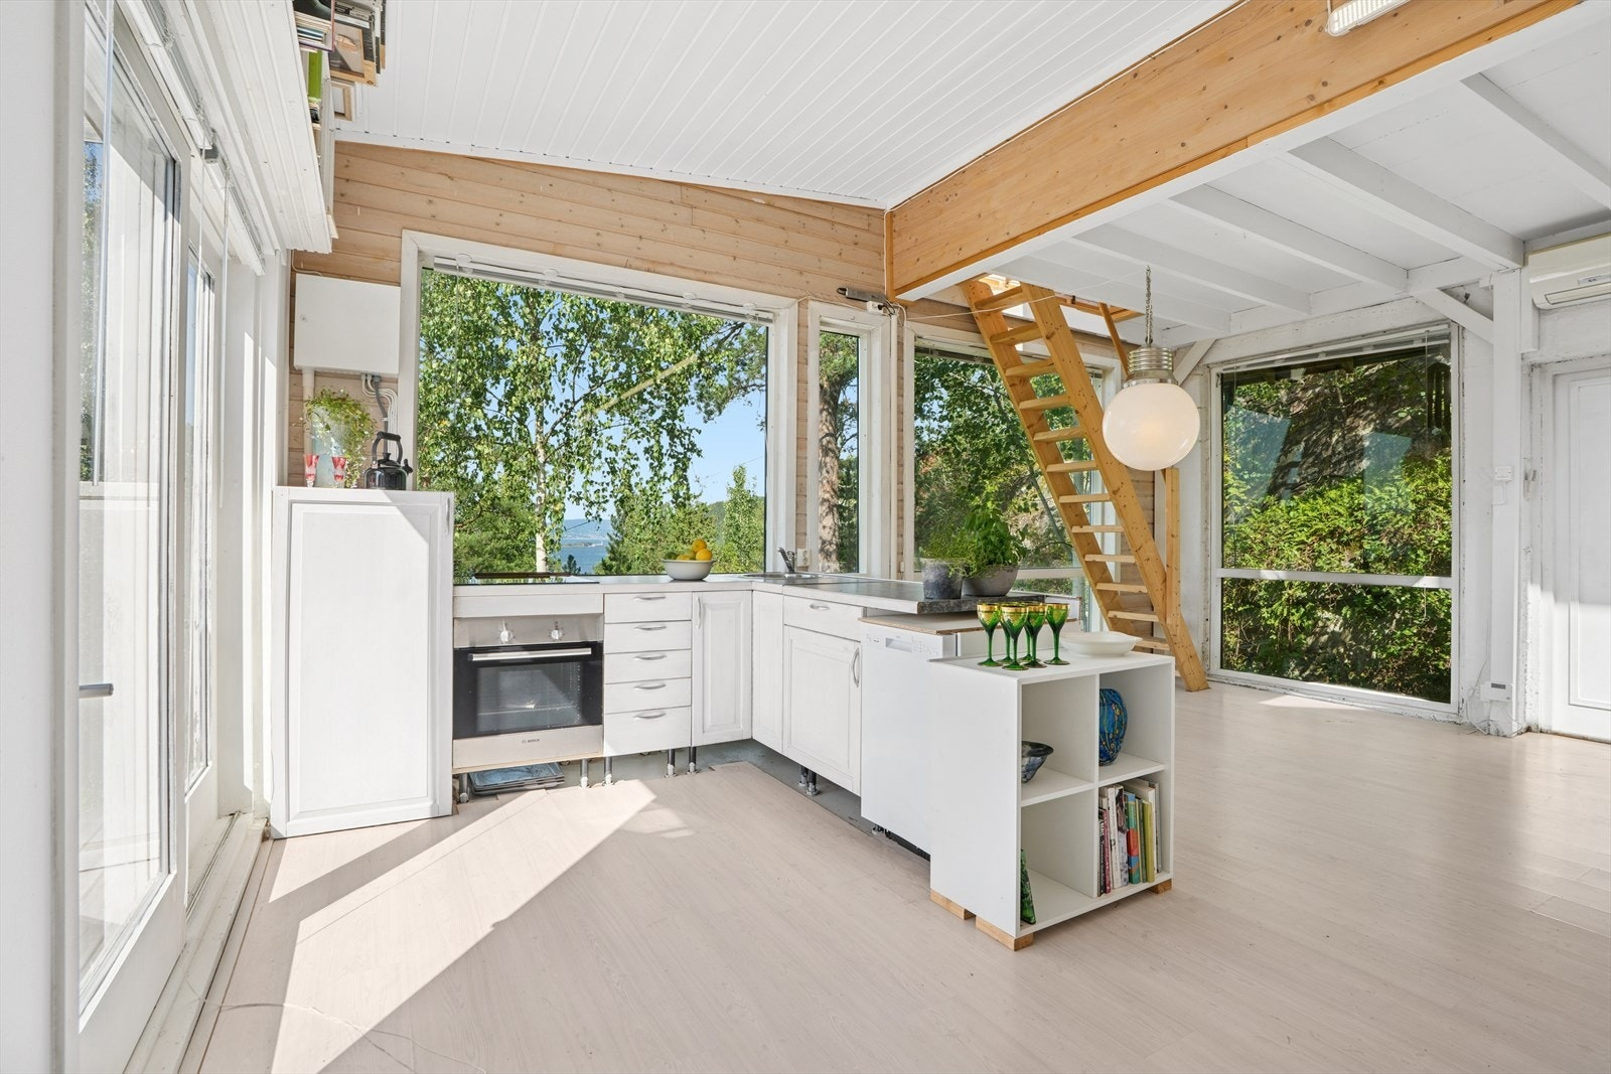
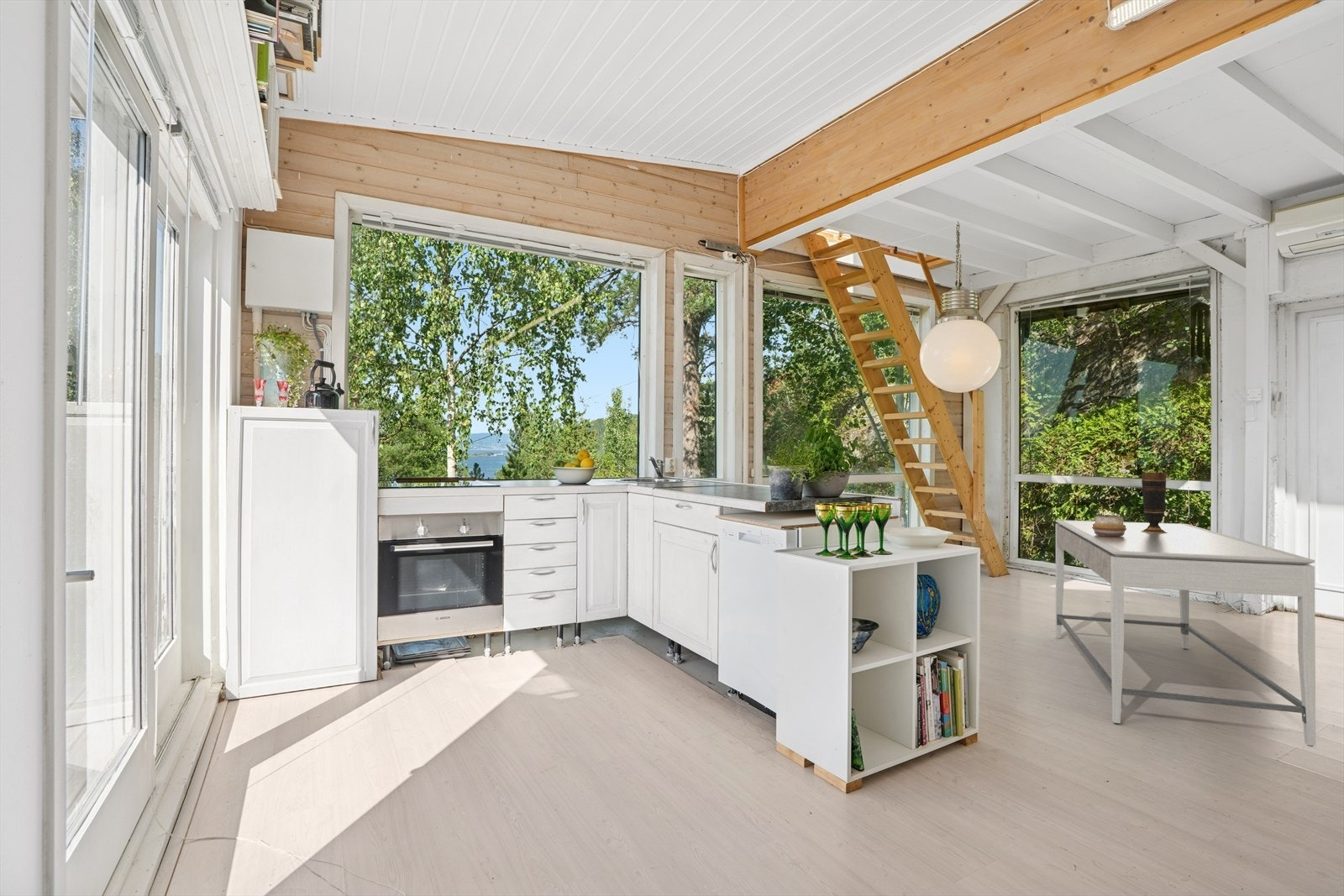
+ decorative bowl [1092,514,1126,537]
+ dining table [1055,519,1316,747]
+ vase [1141,472,1168,533]
